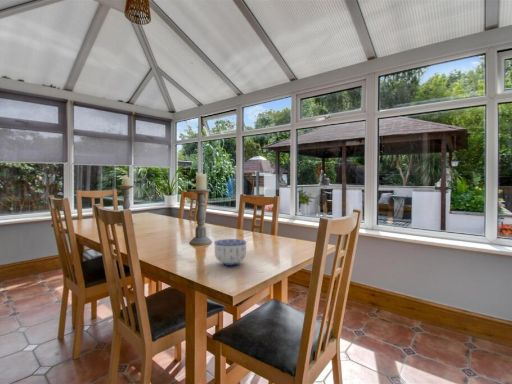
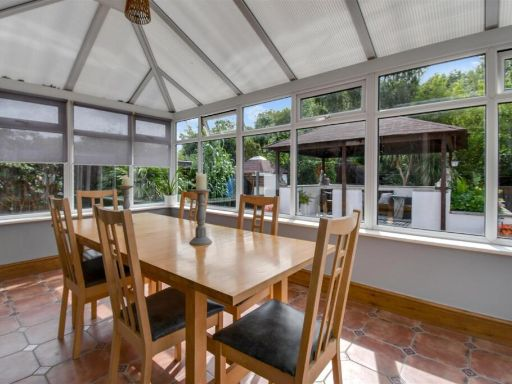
- bowl [213,238,247,267]
